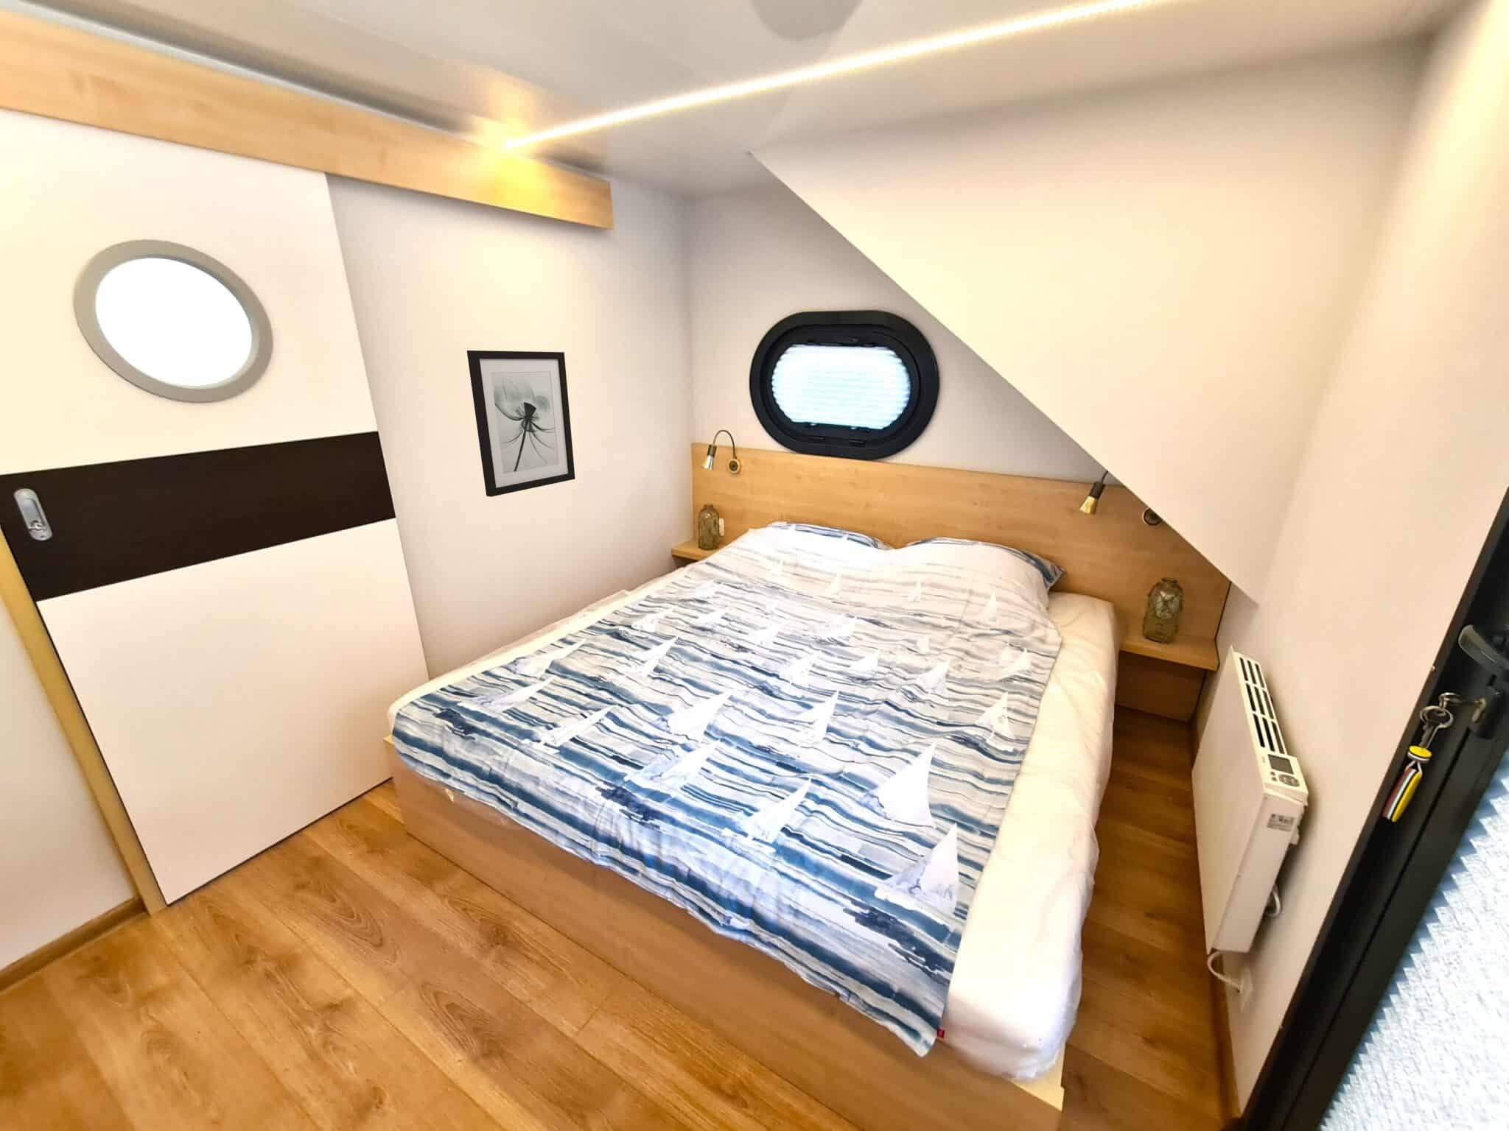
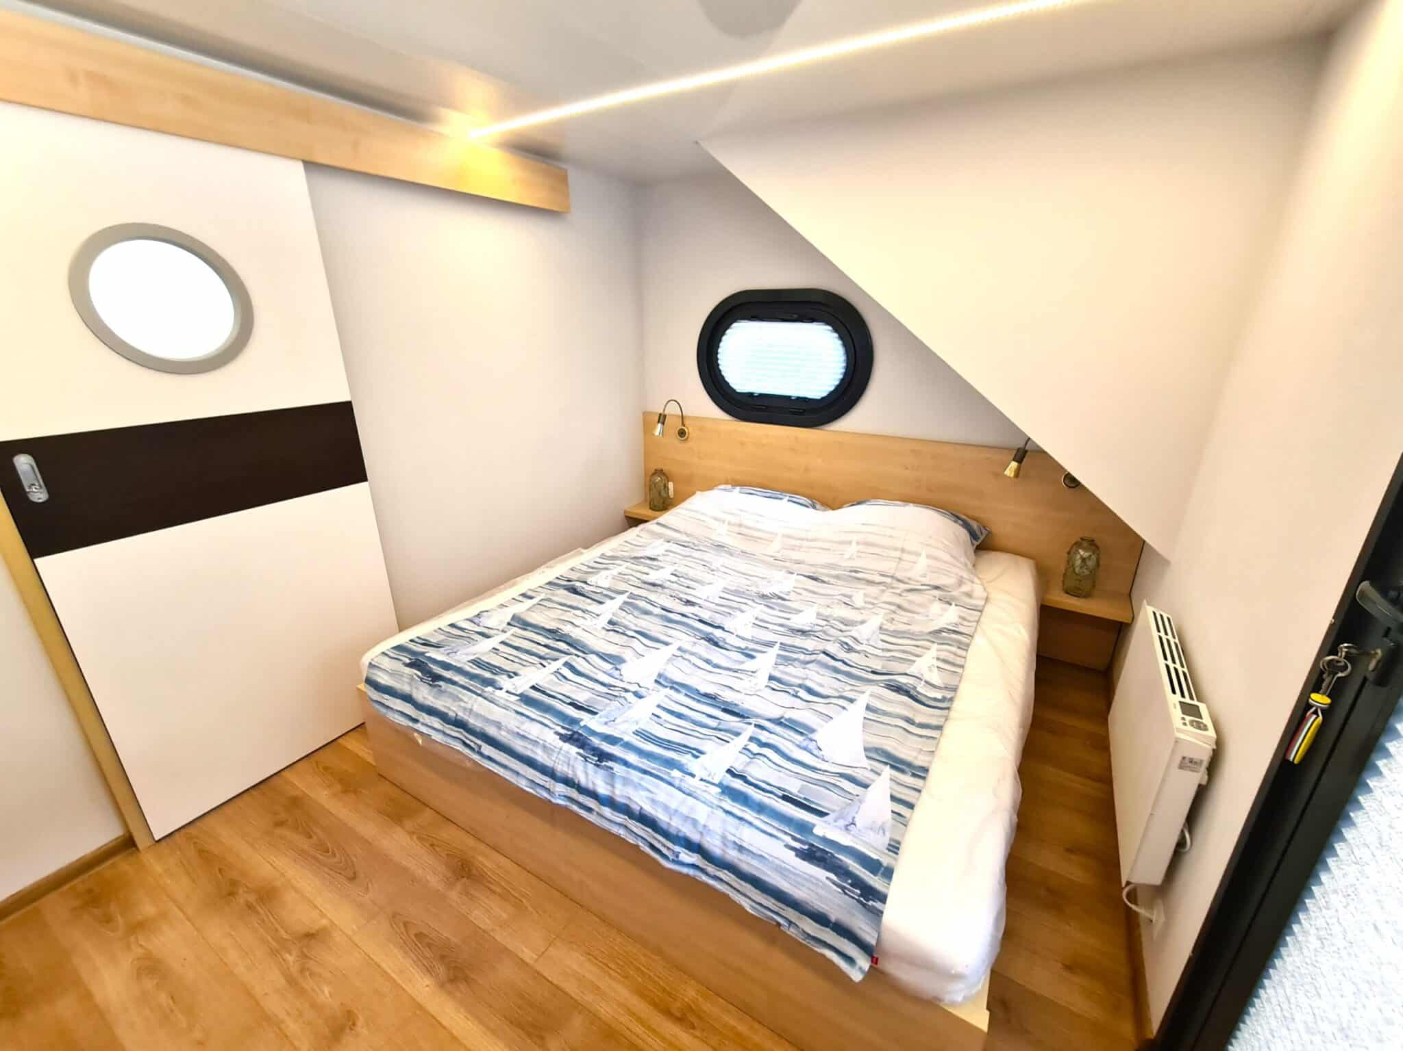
- wall art [466,349,576,498]
